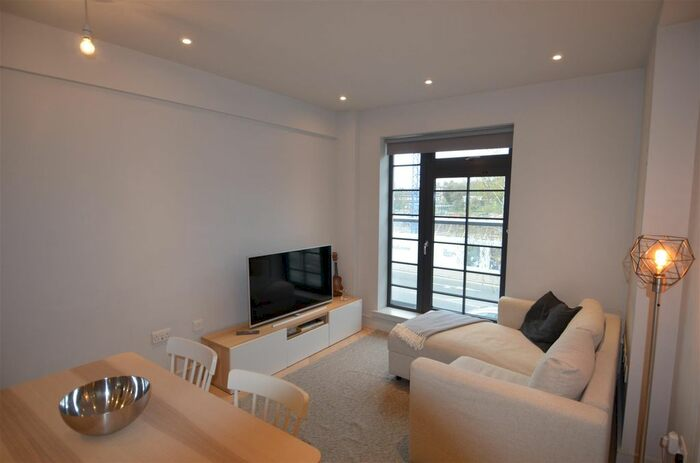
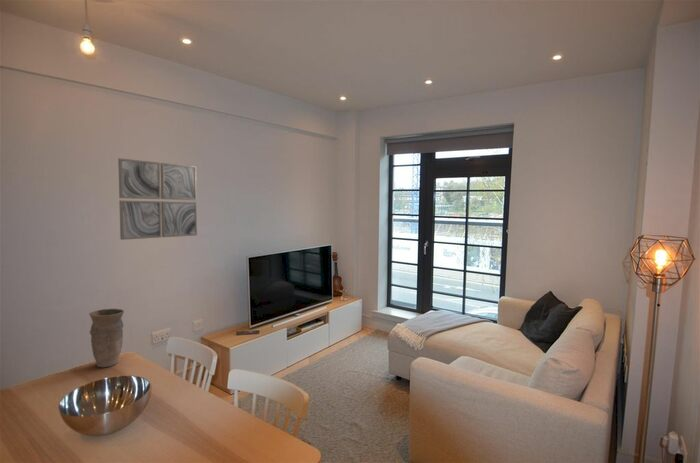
+ vase [88,308,125,368]
+ wall art [117,157,198,241]
